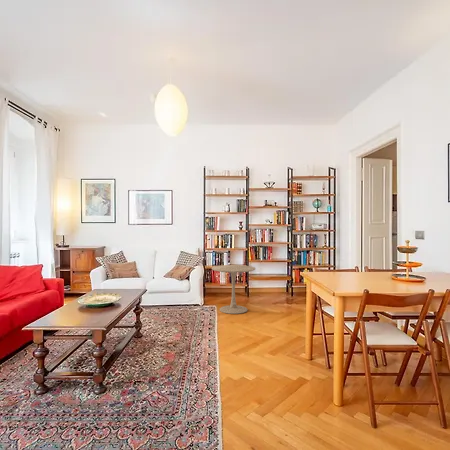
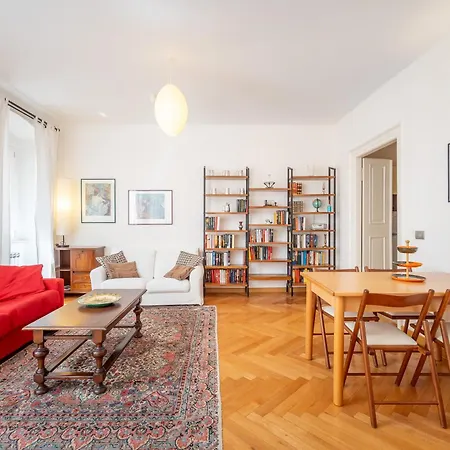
- side table [211,264,256,315]
